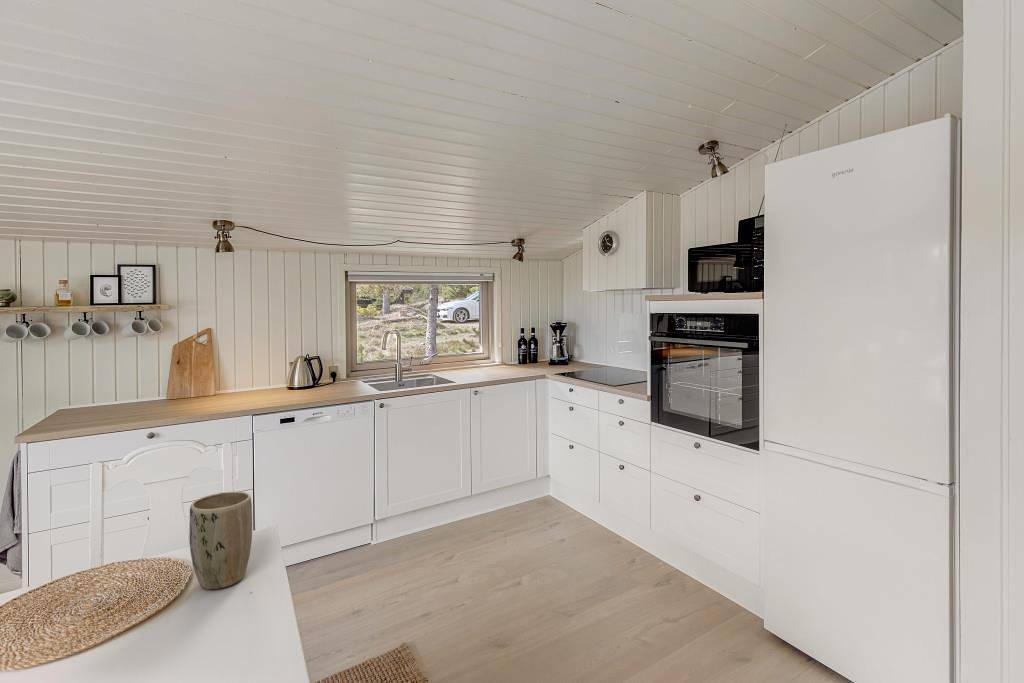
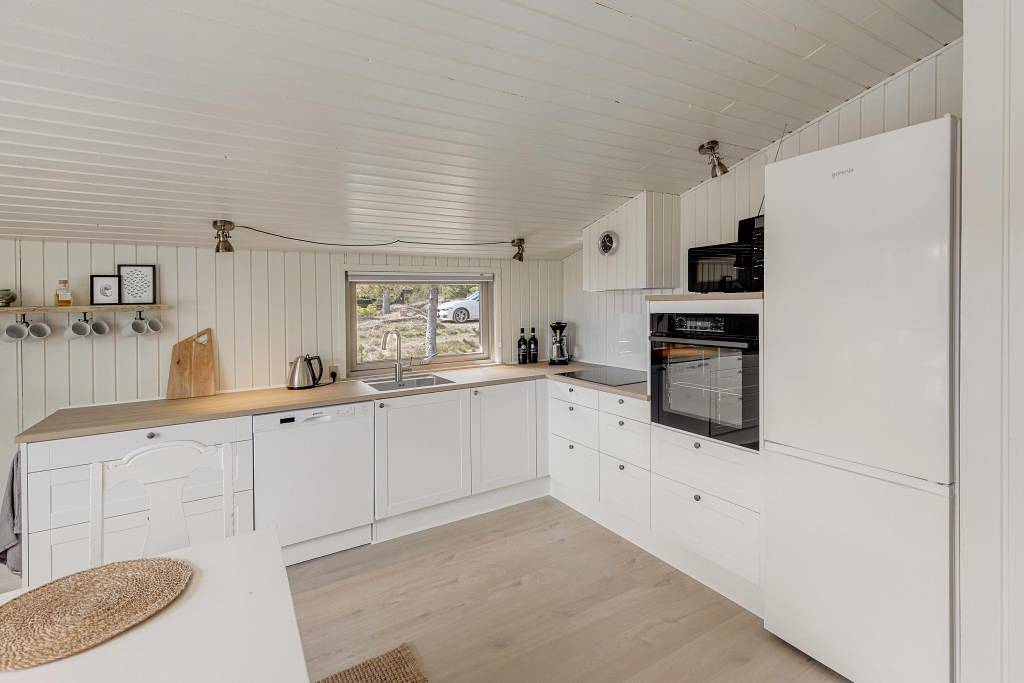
- plant pot [188,491,253,590]
